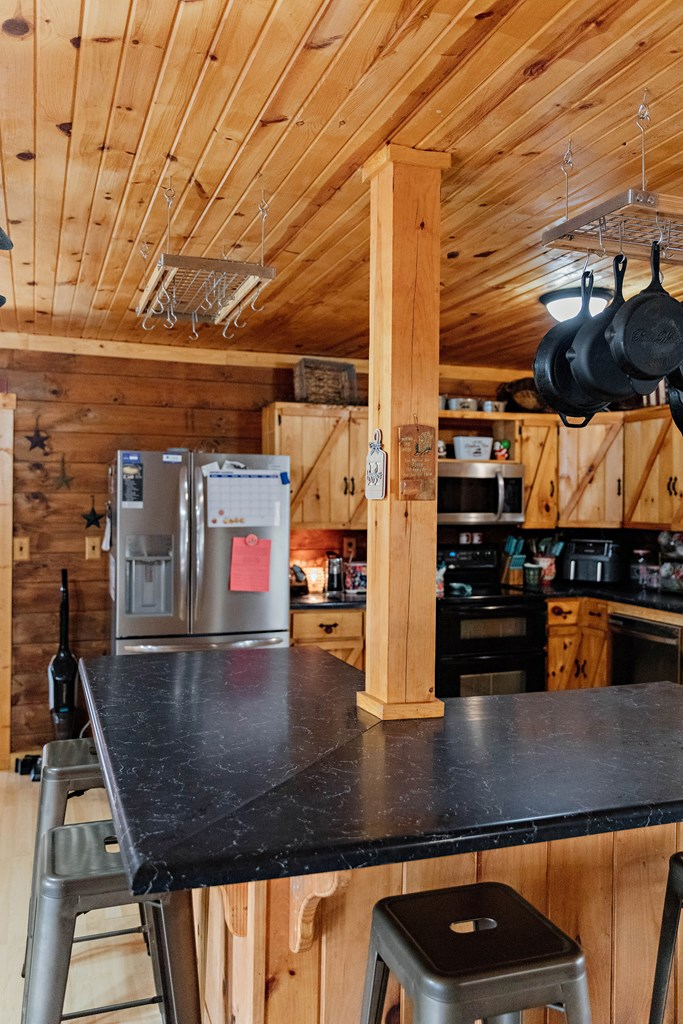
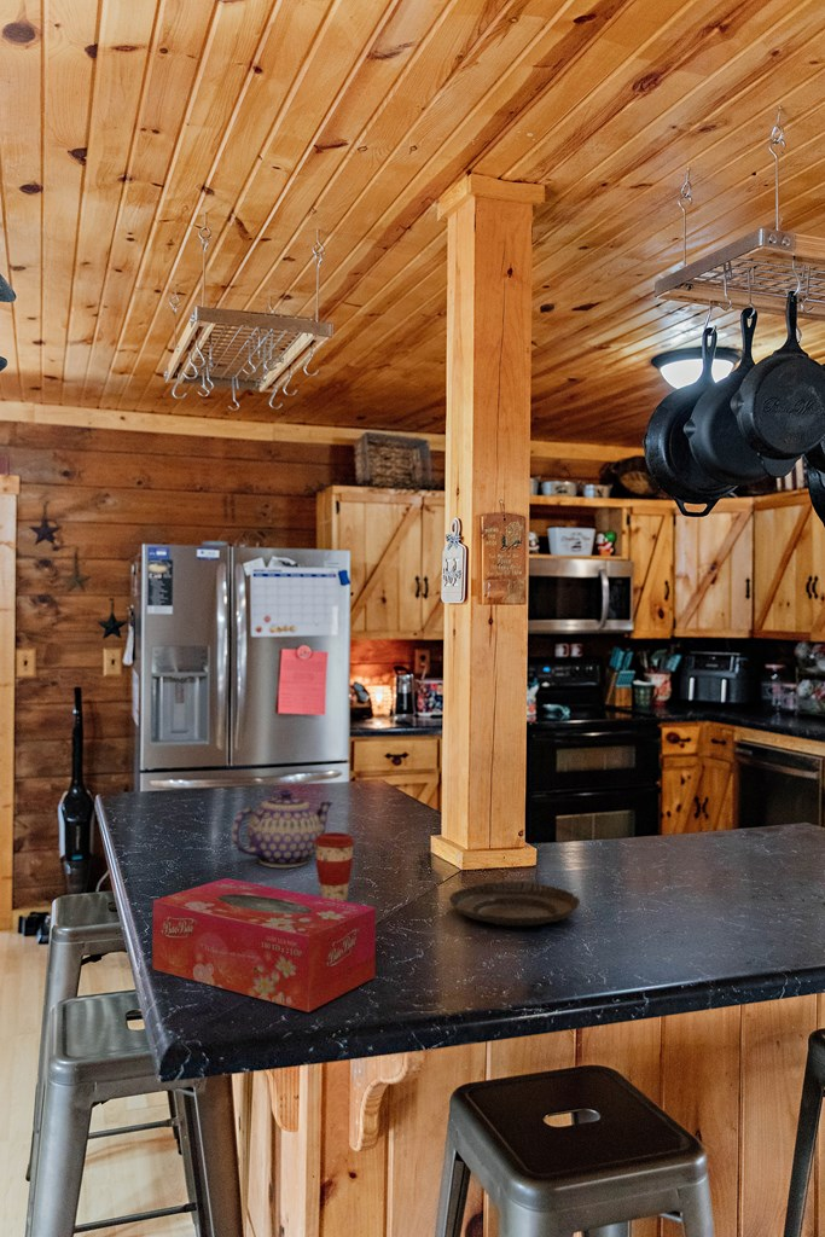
+ tissue box [151,877,377,1014]
+ coffee cup [314,831,356,902]
+ teapot [231,789,335,869]
+ tart tin [448,881,581,928]
